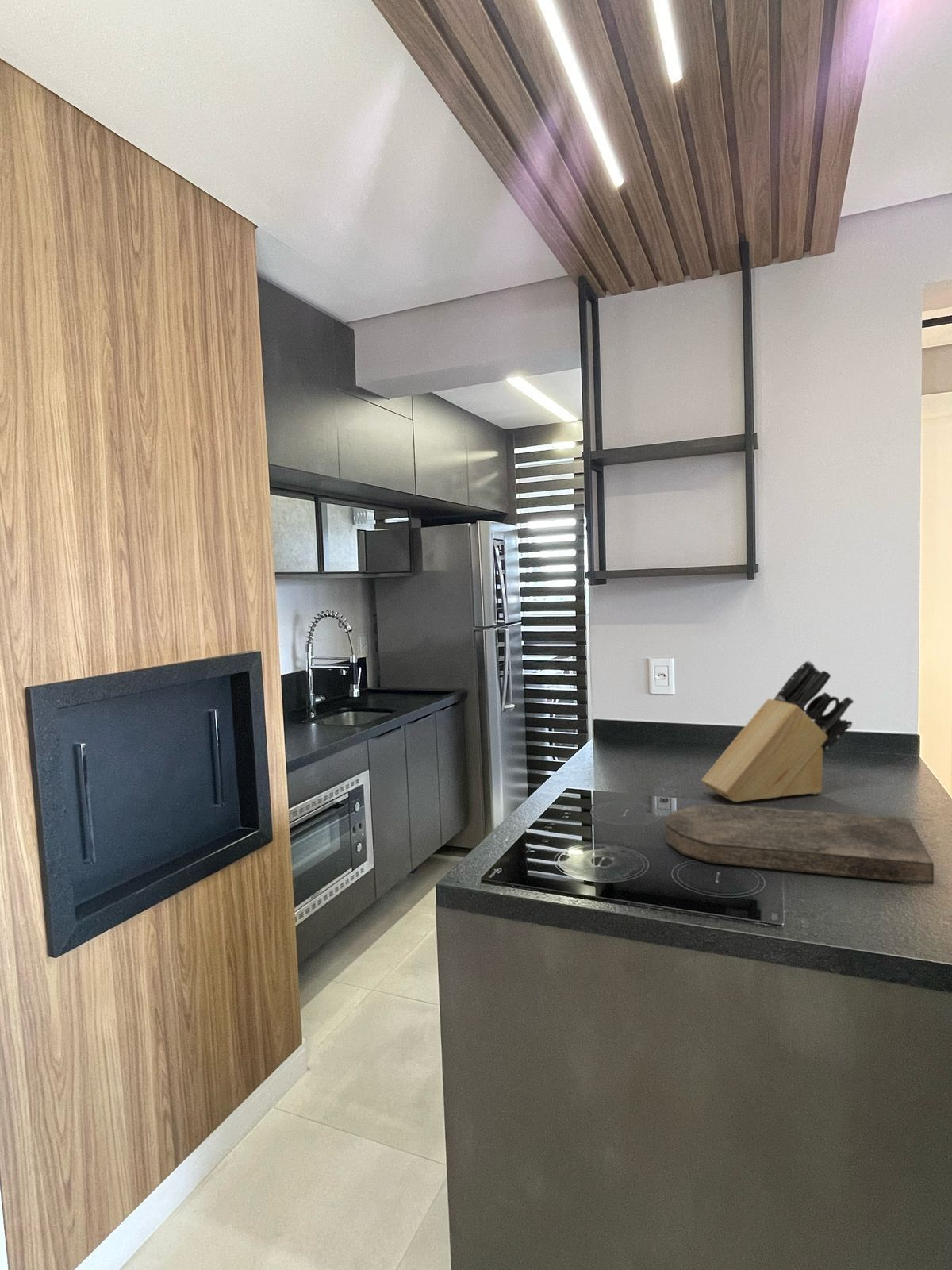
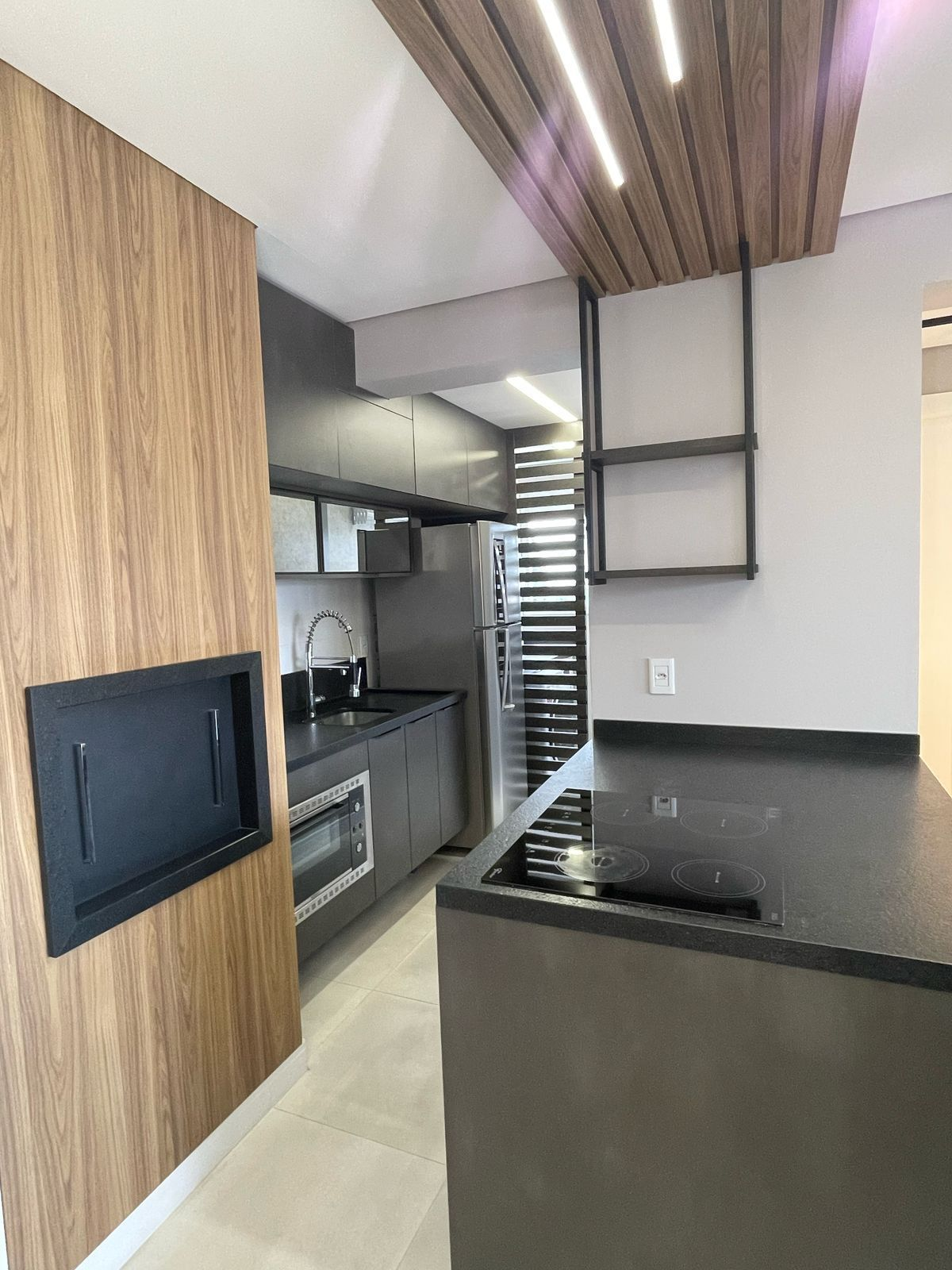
- knife block [701,660,854,803]
- cutting board [664,803,935,886]
